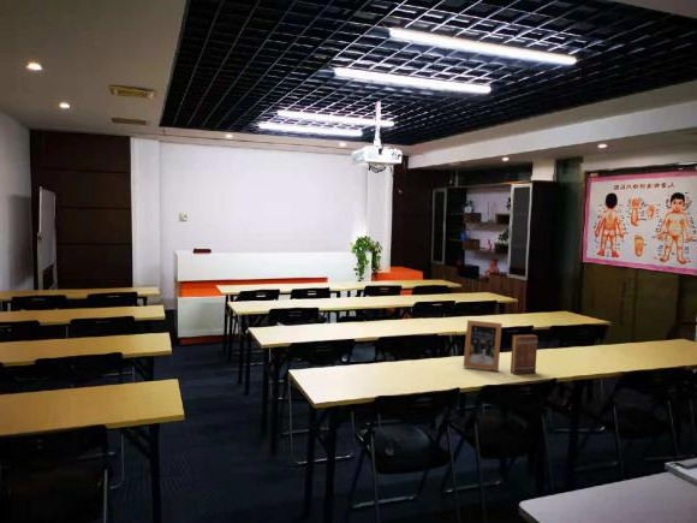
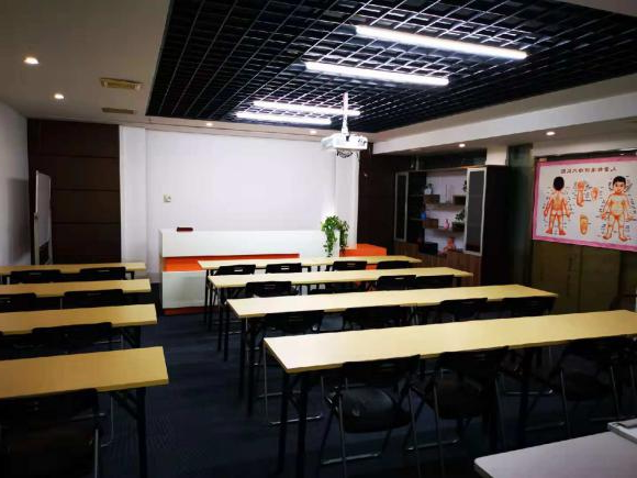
- picture frame [463,319,504,373]
- book [510,333,540,375]
